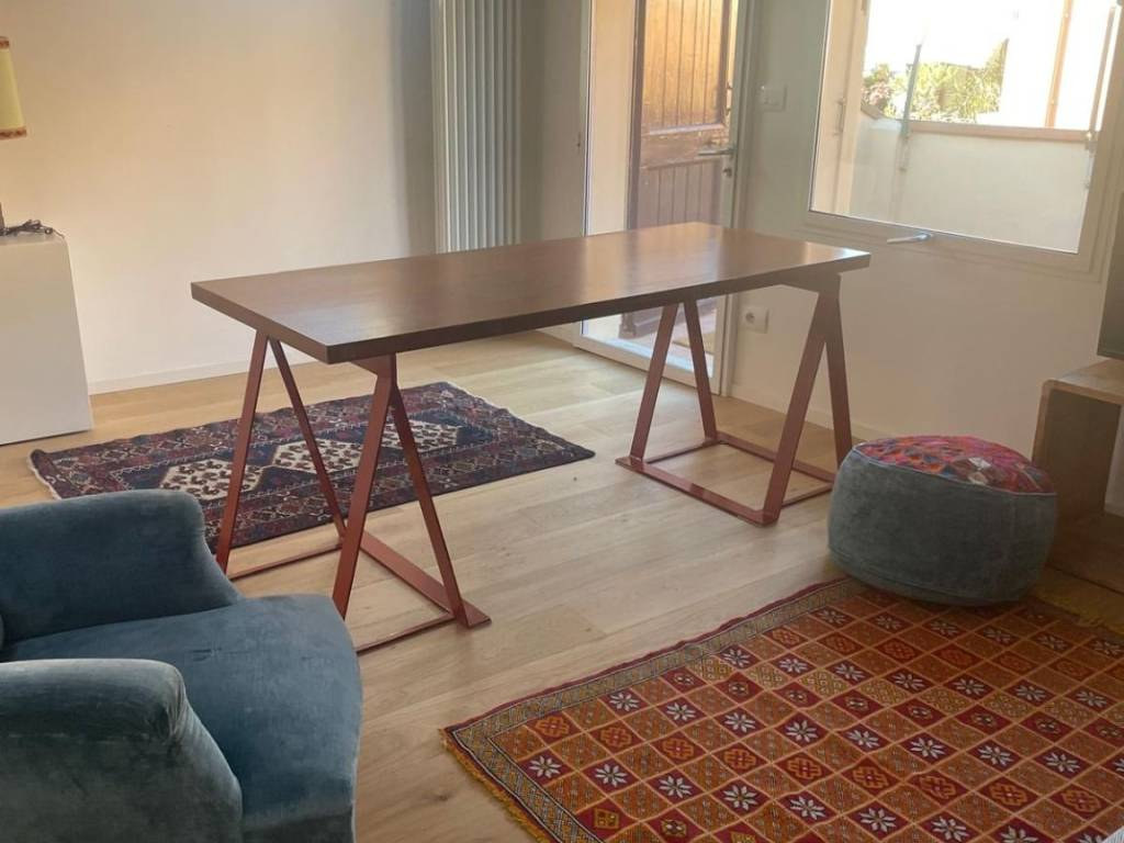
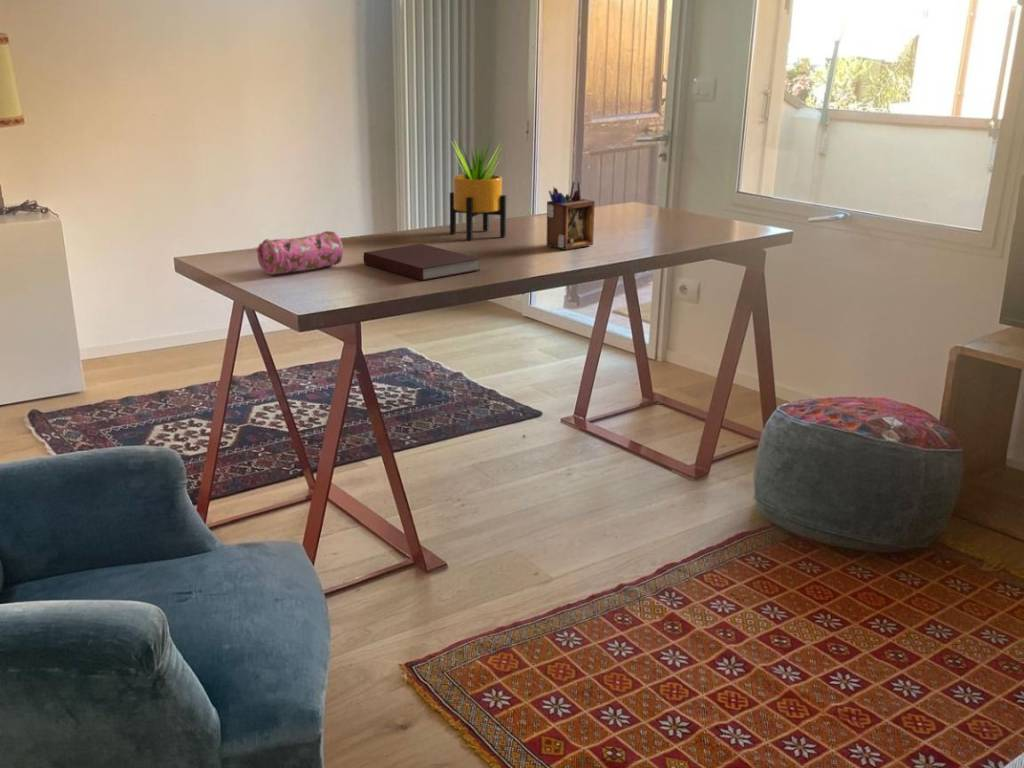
+ desk organizer [546,181,596,251]
+ notebook [362,243,481,282]
+ pencil case [255,230,344,276]
+ potted plant [449,136,507,241]
